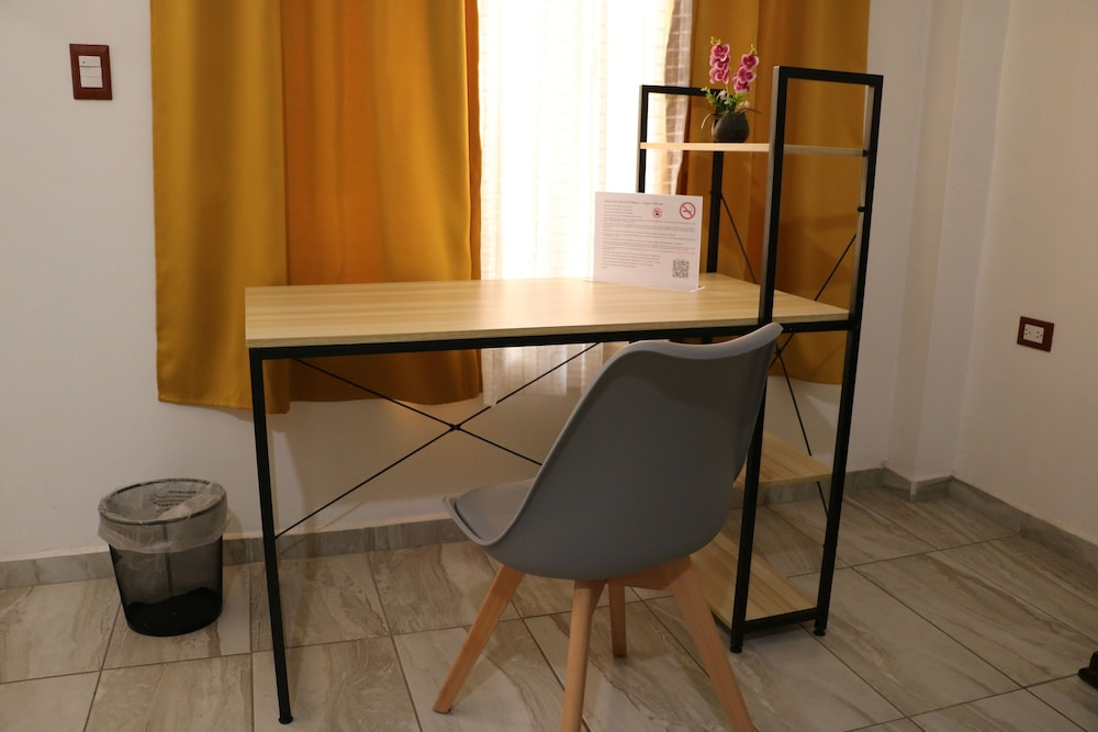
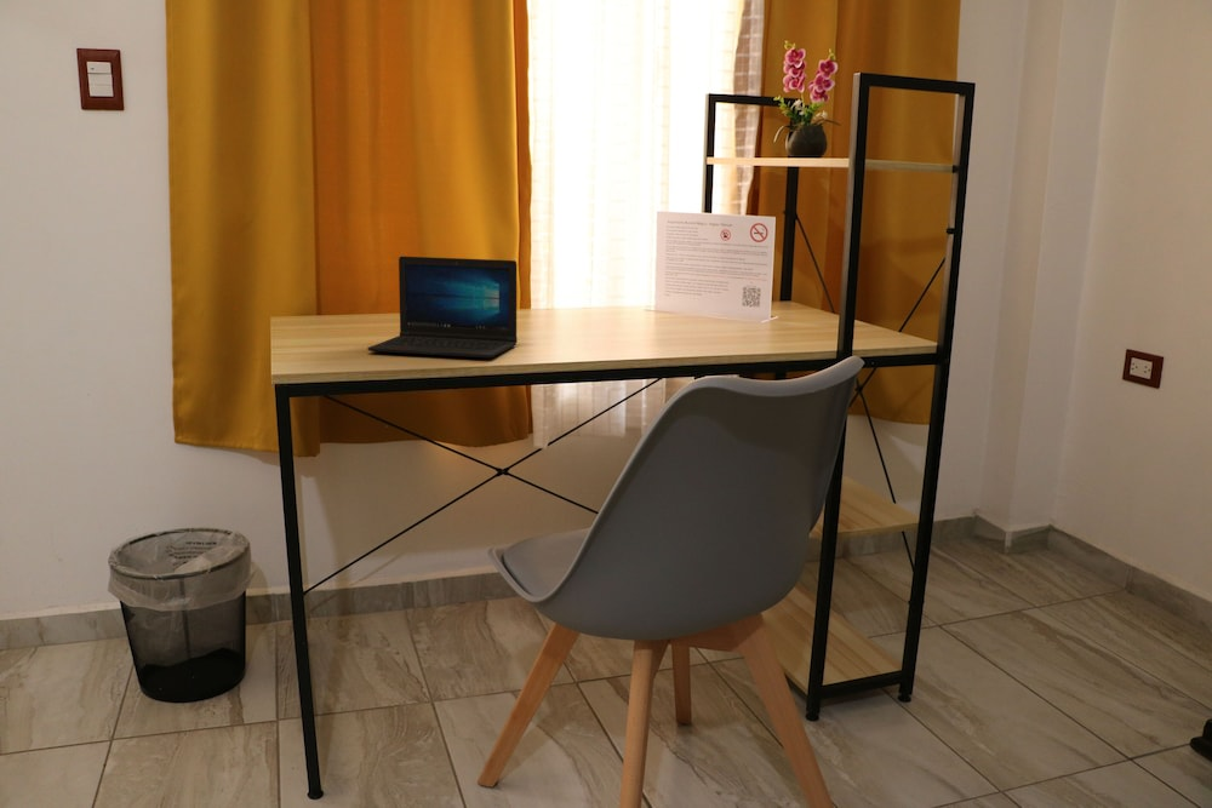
+ laptop [366,256,519,360]
